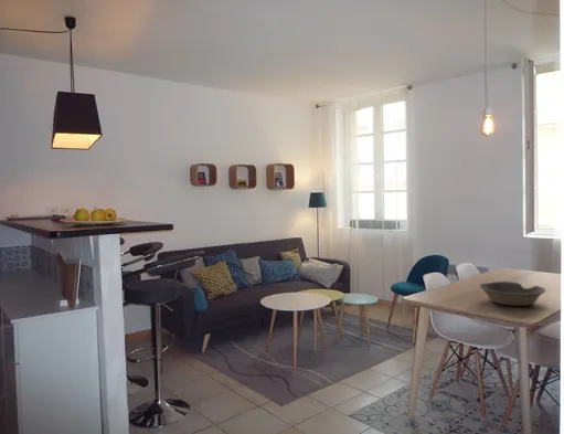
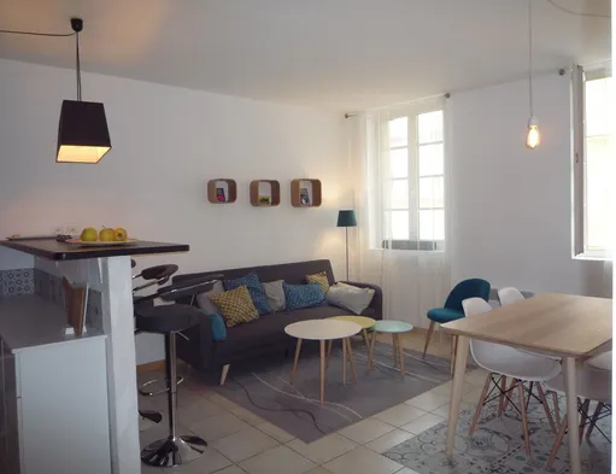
- bowl [478,280,546,307]
